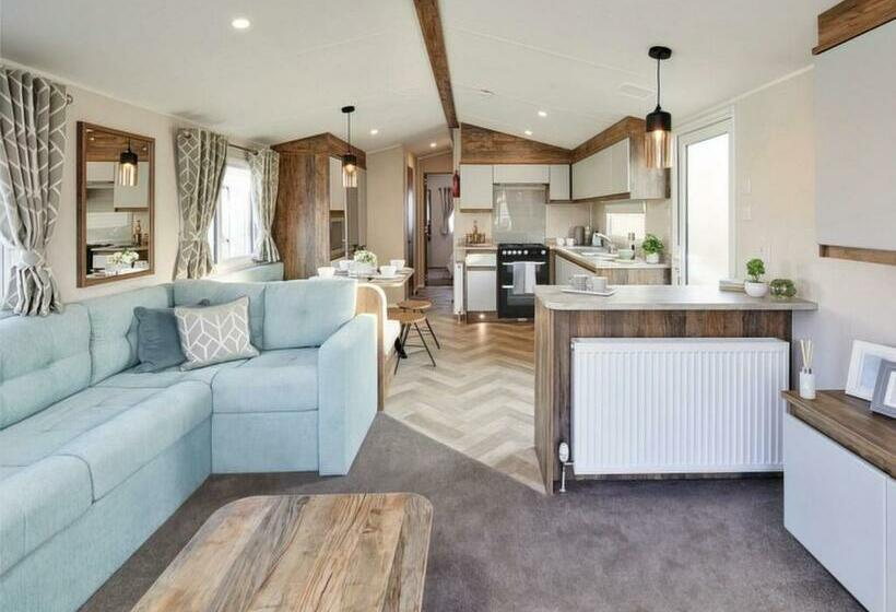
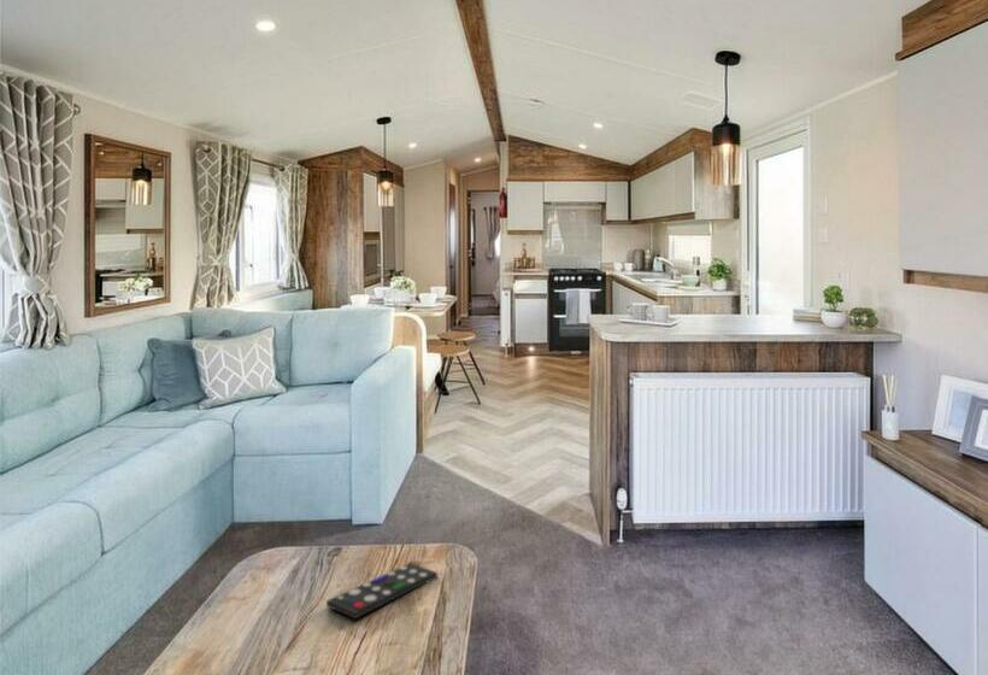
+ remote control [325,562,439,620]
